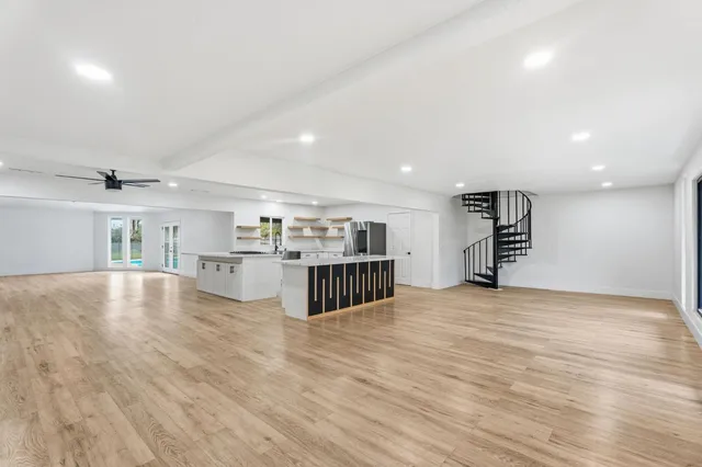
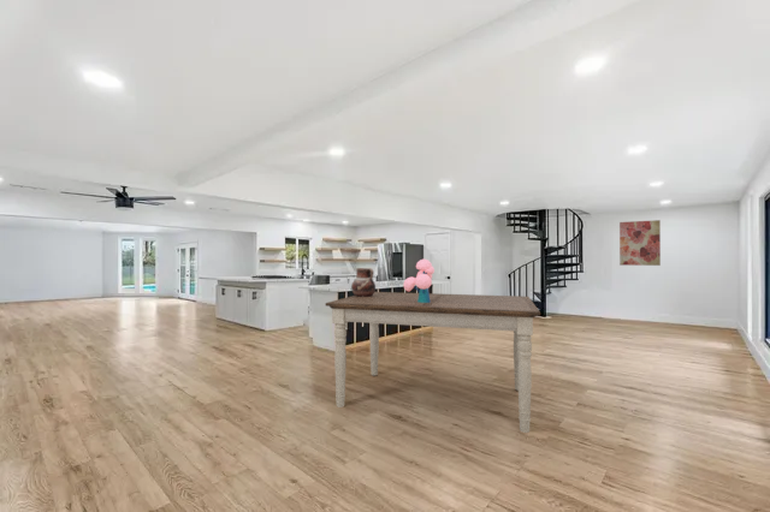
+ dining table [325,291,541,434]
+ ceramic pot [350,267,377,297]
+ wall art [618,219,662,267]
+ bouquet [402,258,436,303]
